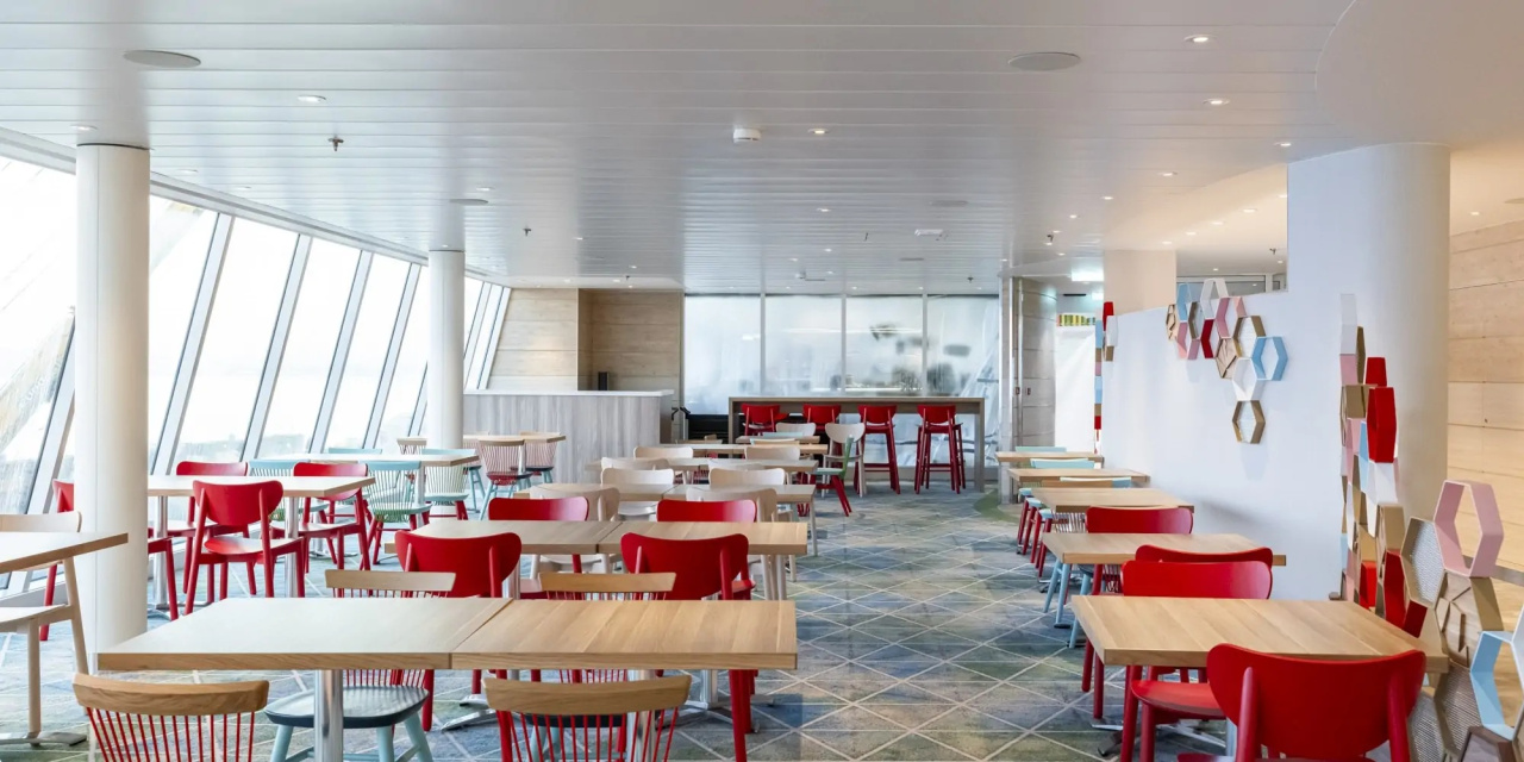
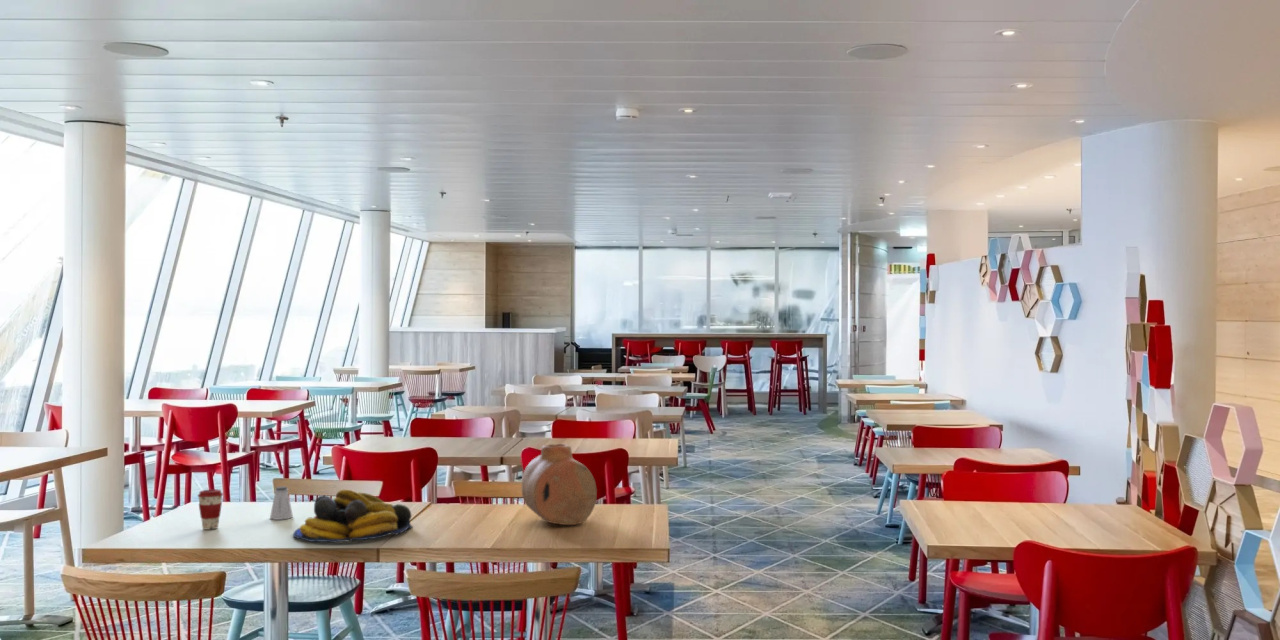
+ saltshaker [269,486,294,521]
+ fruit bowl [292,488,413,543]
+ vase [521,443,598,526]
+ coffee cup [197,488,224,531]
